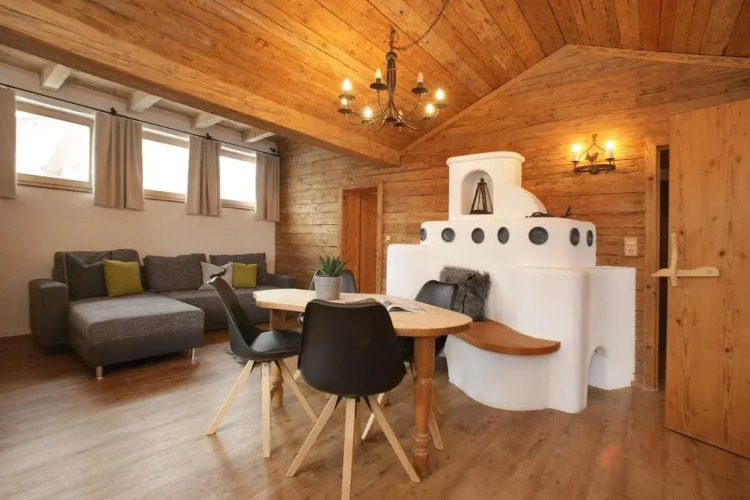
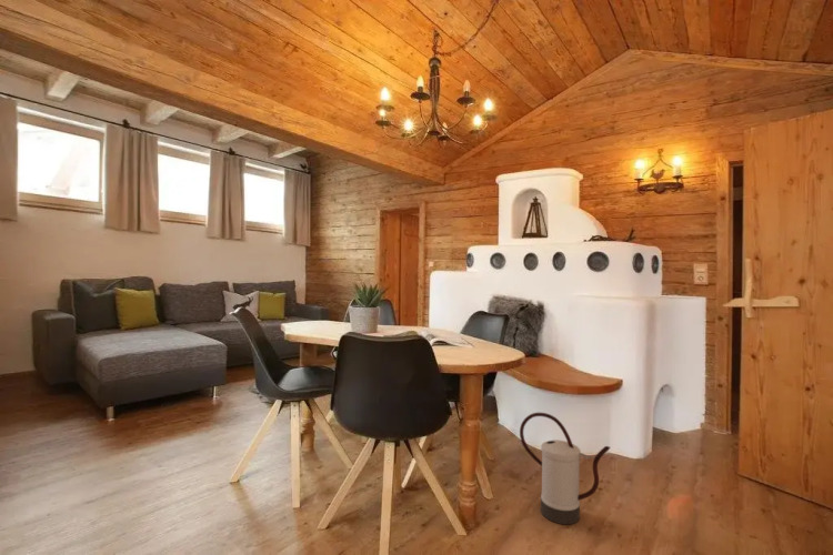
+ watering can [519,412,611,525]
